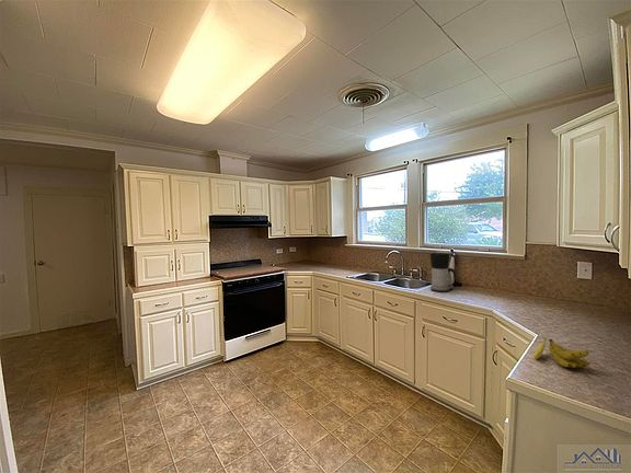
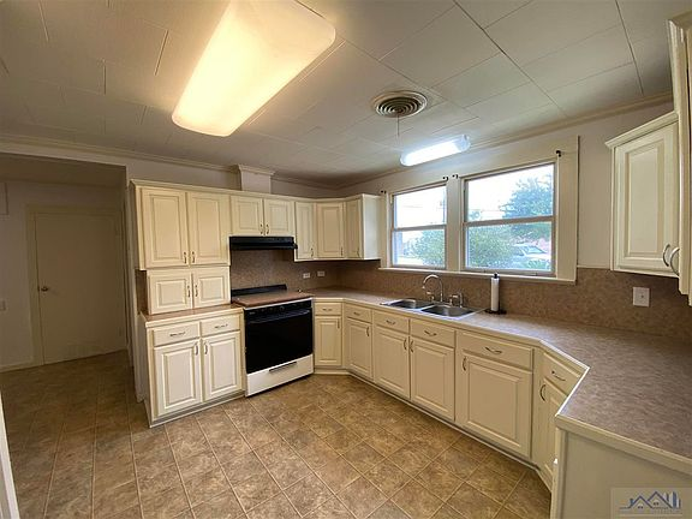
- coffee maker [429,251,459,293]
- banana [532,336,592,369]
